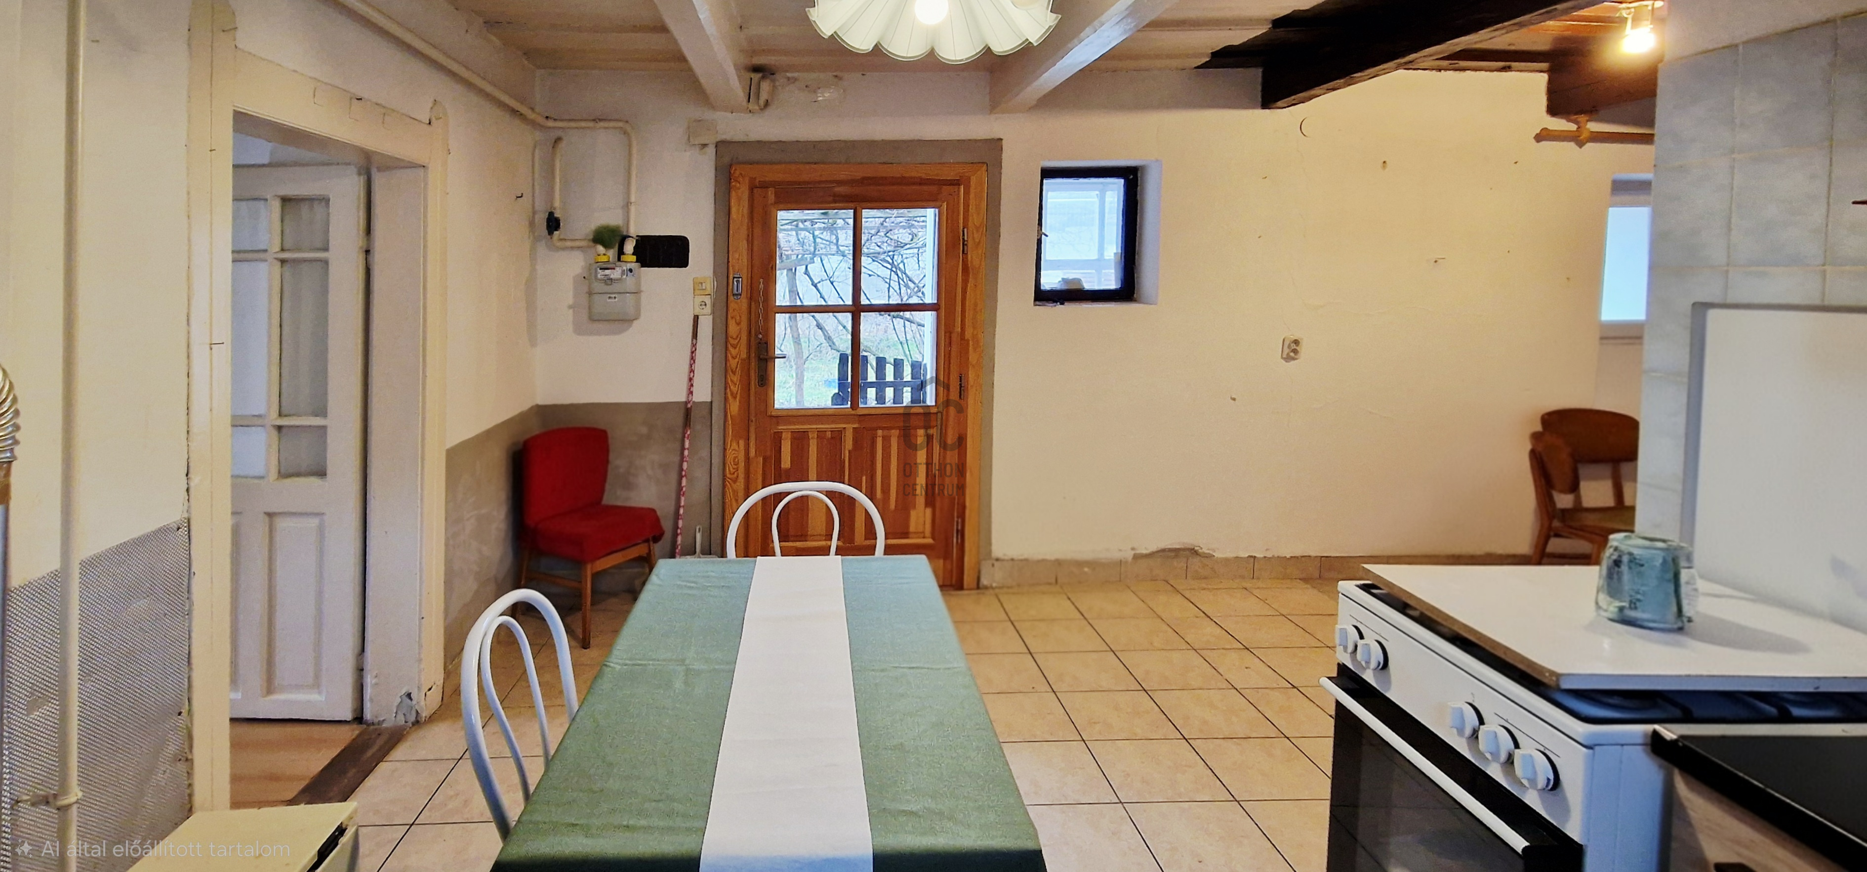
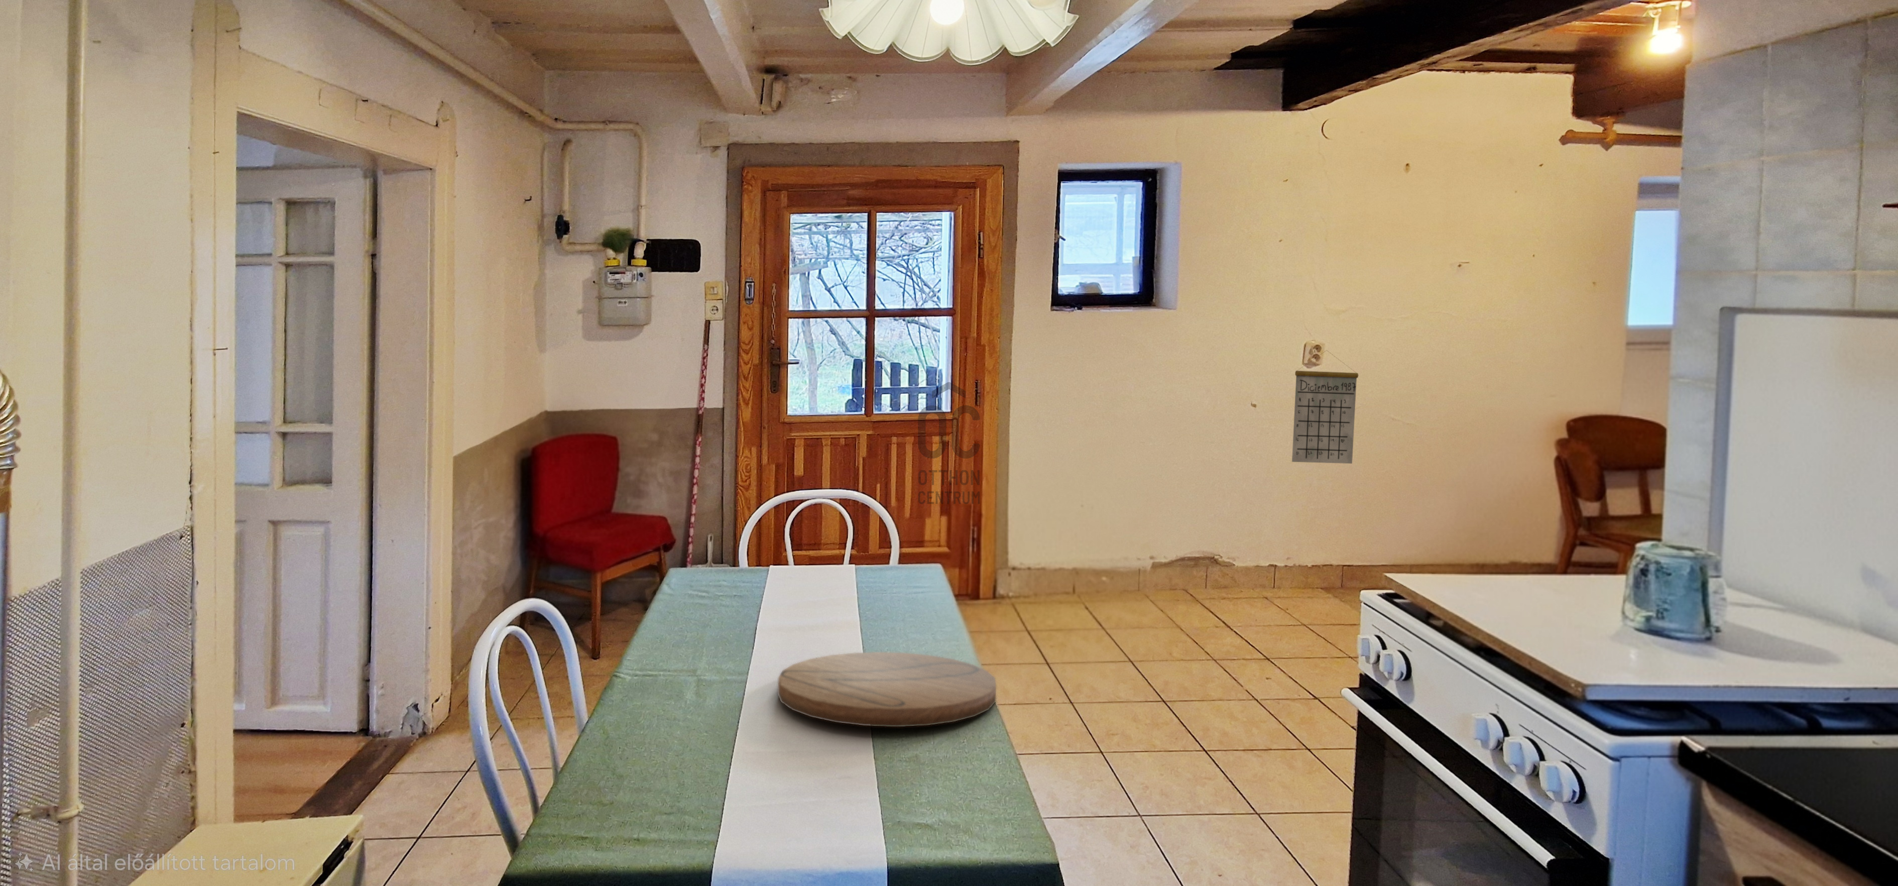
+ cutting board [777,651,996,727]
+ calendar [1292,350,1358,464]
